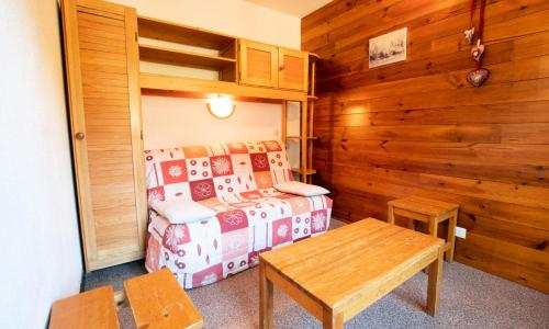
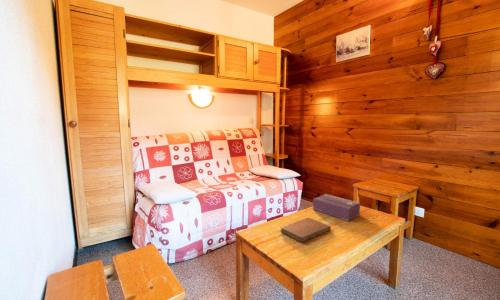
+ notebook [279,217,332,243]
+ tissue box [312,193,361,222]
